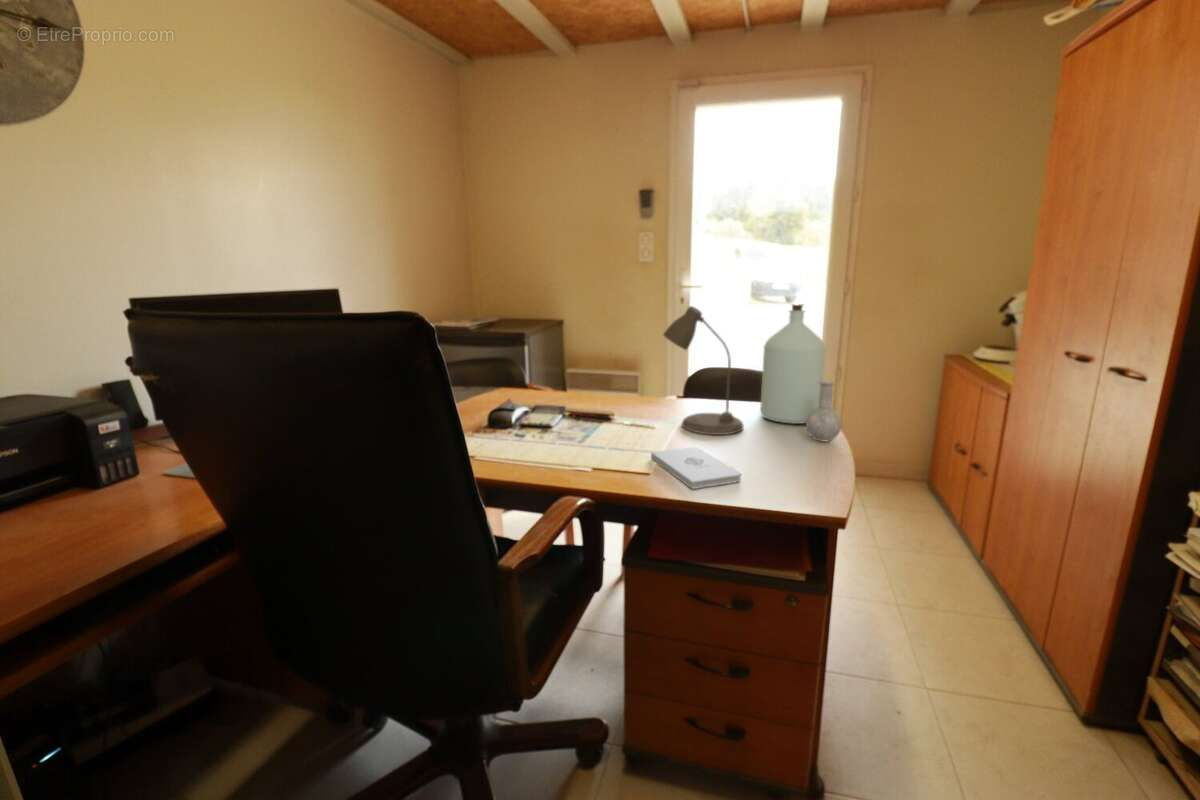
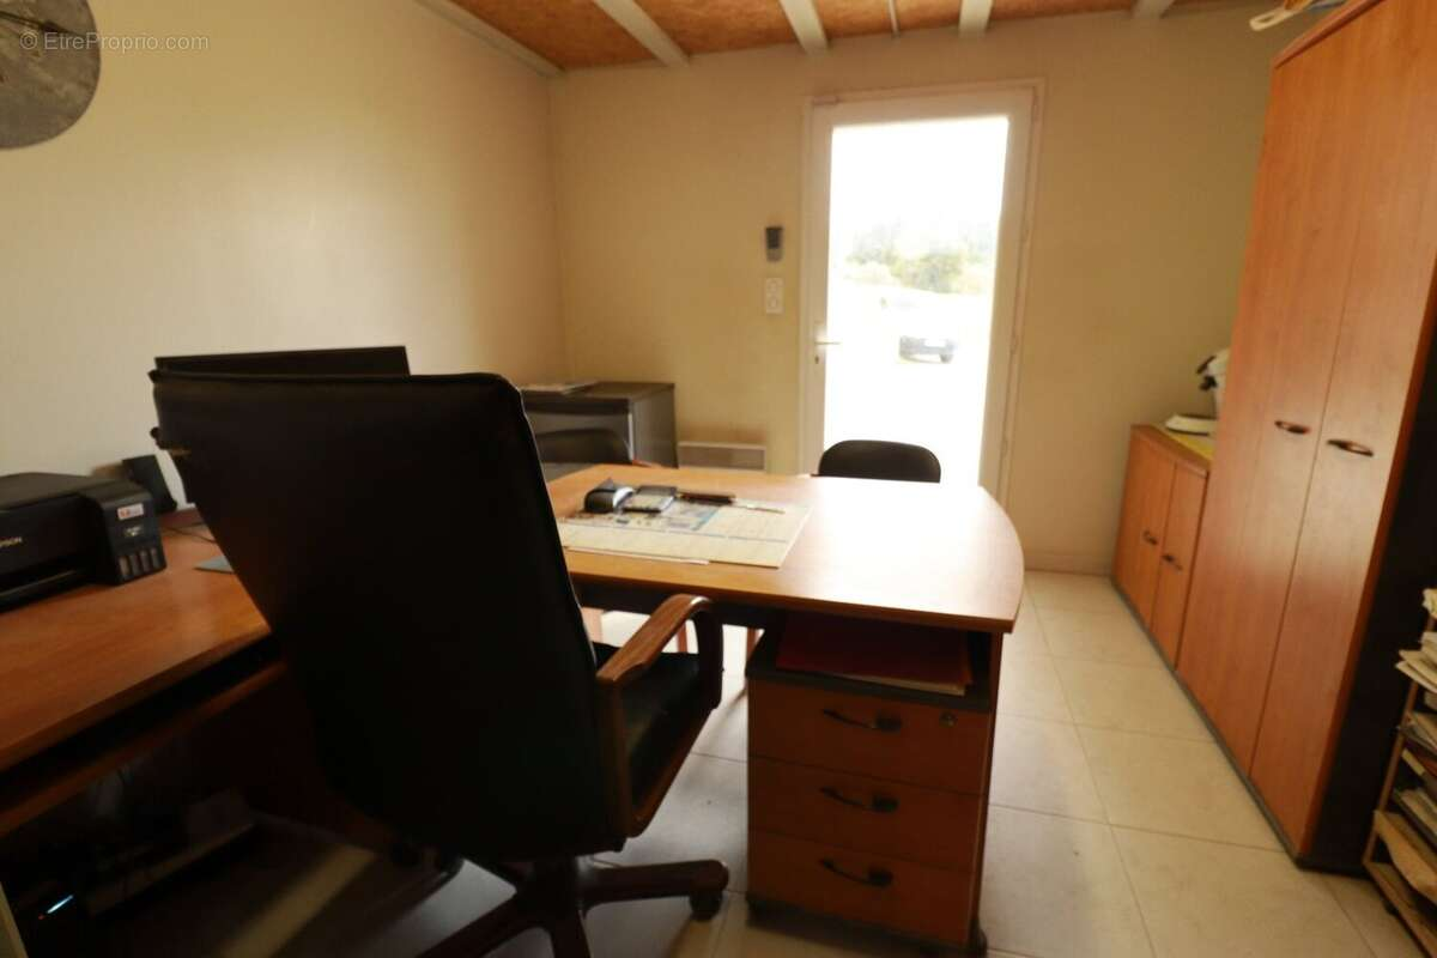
- desk lamp [662,305,744,436]
- bottle [759,302,843,442]
- notepad [650,446,742,490]
